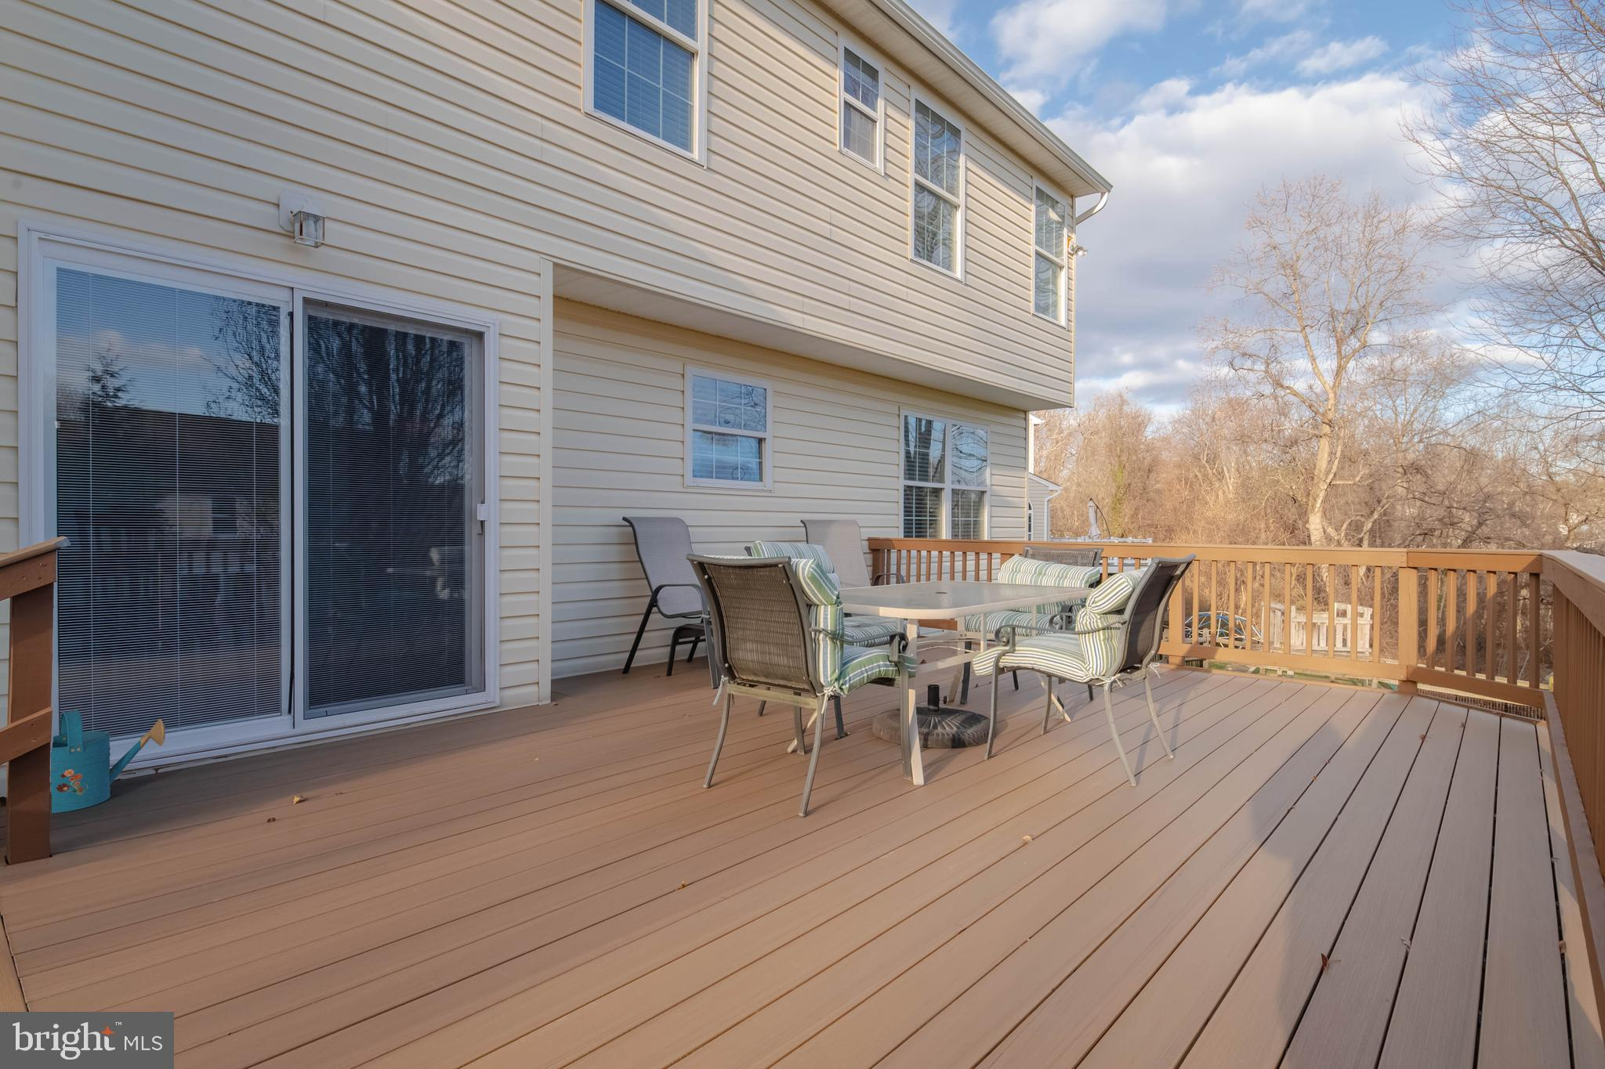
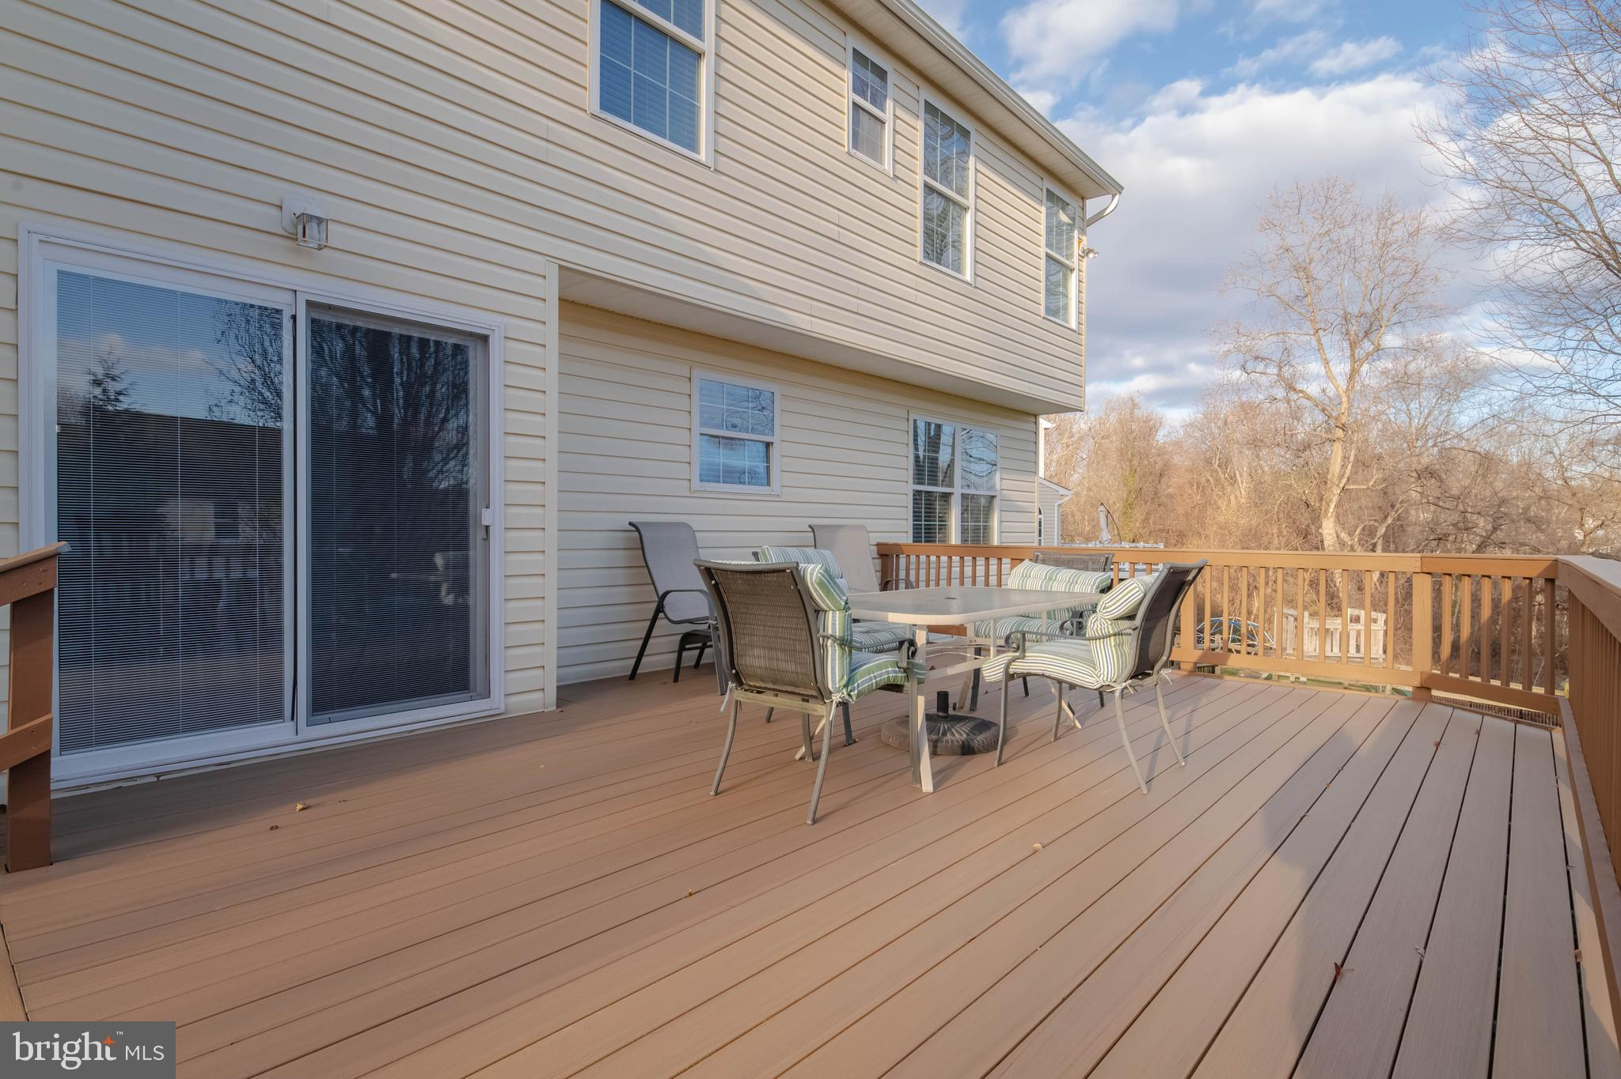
- watering can [51,710,166,814]
